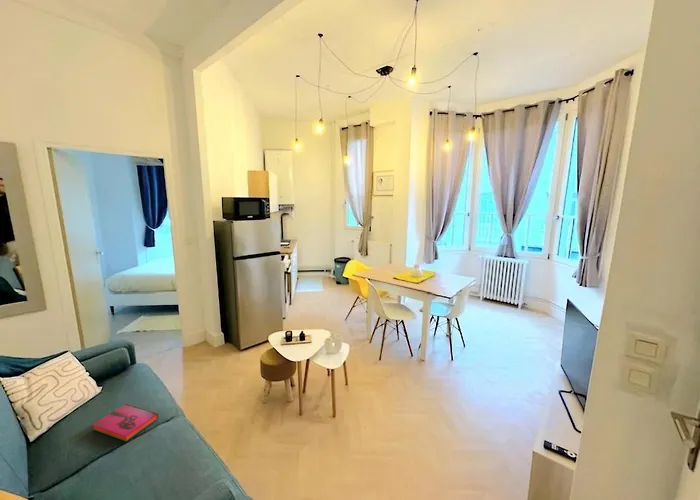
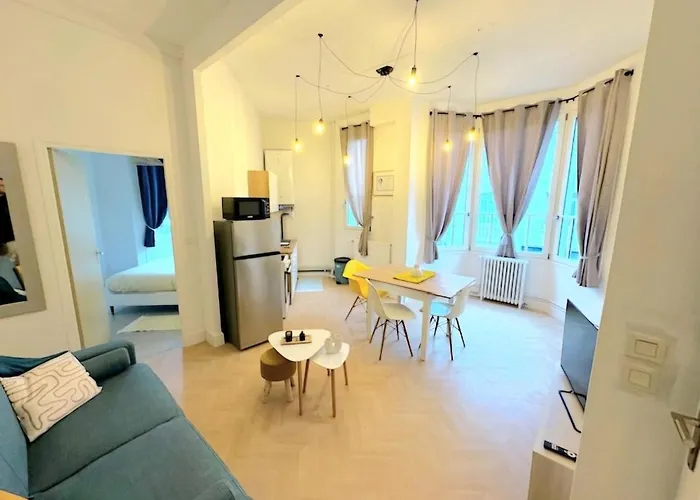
- hardback book [92,403,159,442]
